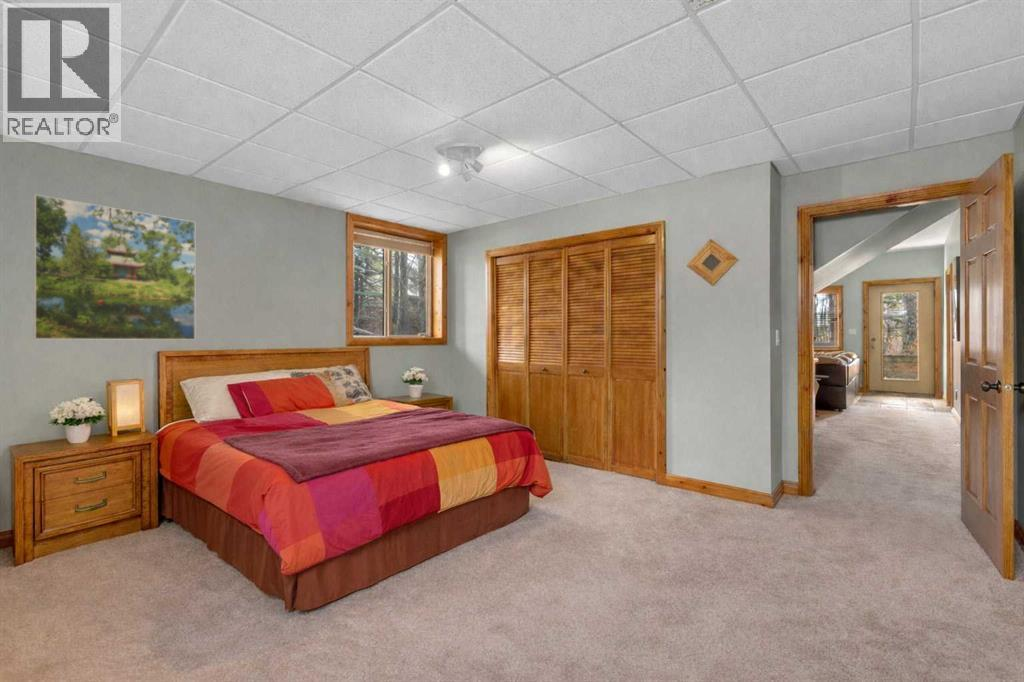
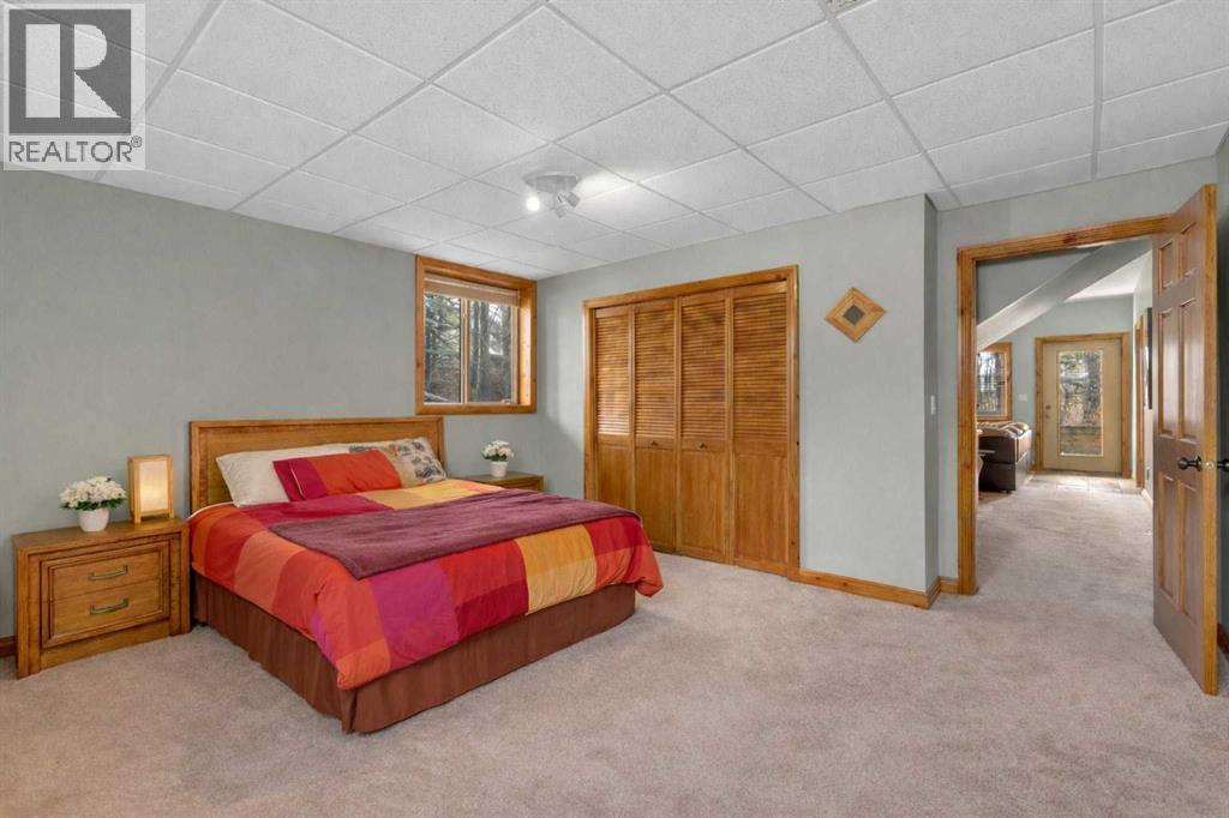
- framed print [33,194,196,341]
